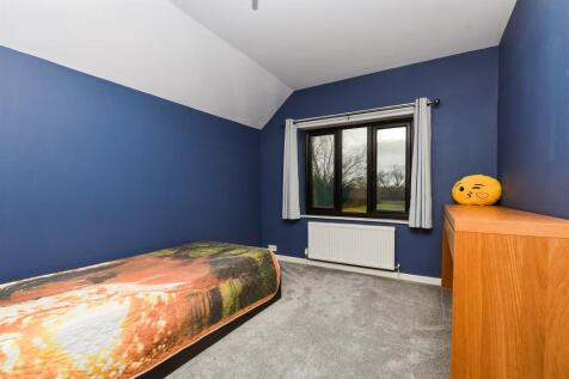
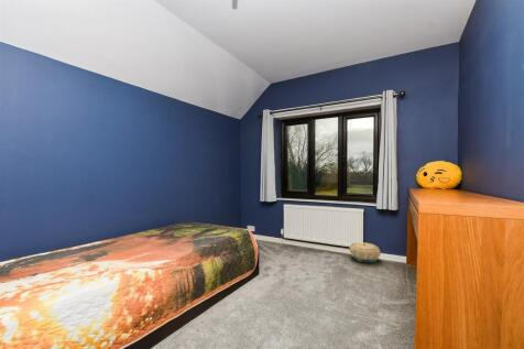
+ basket [348,241,382,264]
